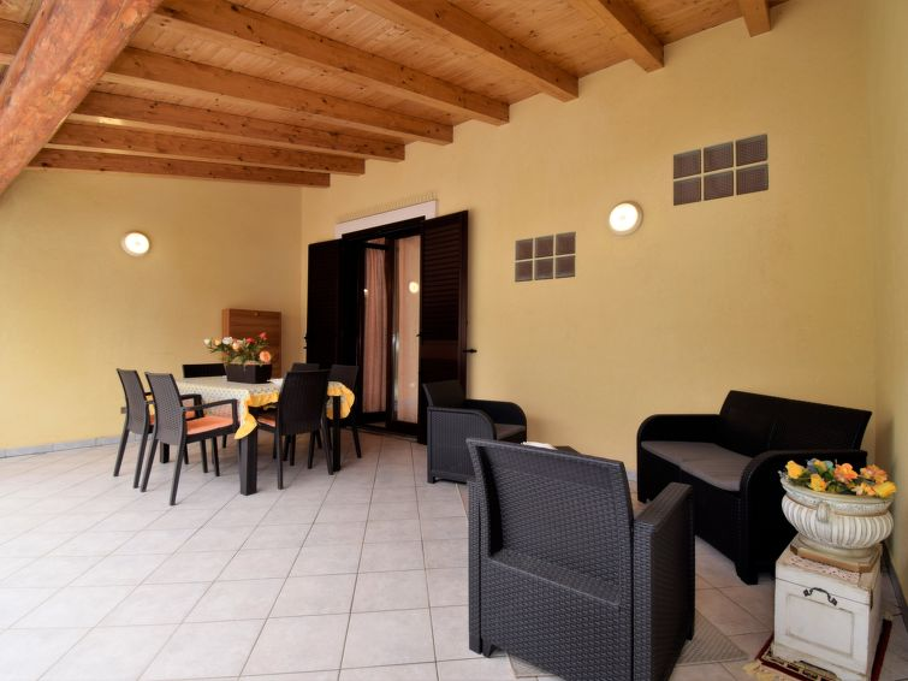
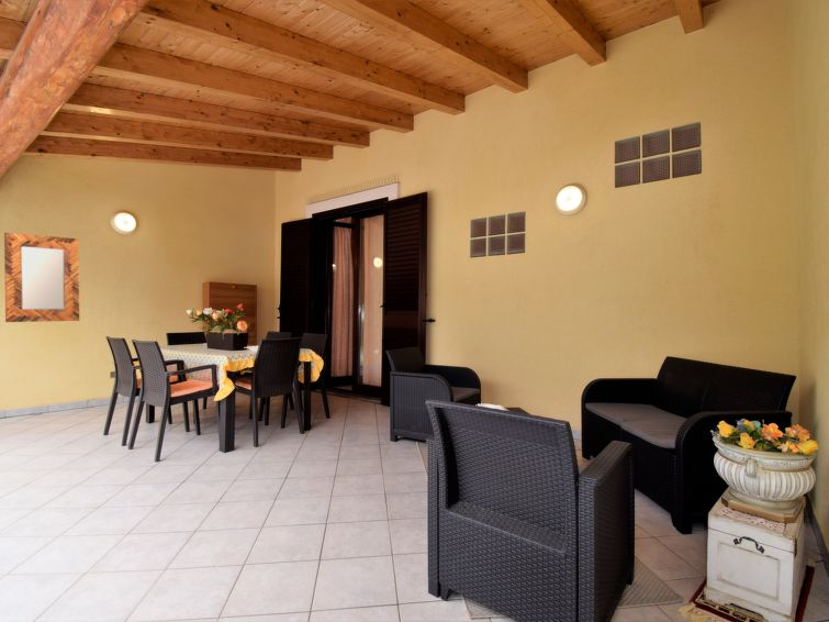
+ home mirror [3,232,80,323]
